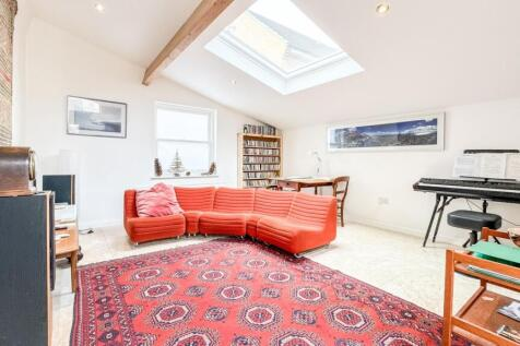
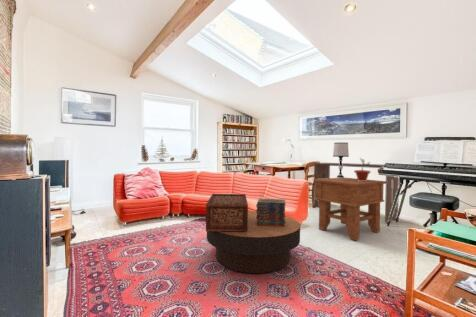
+ console table [312,162,400,224]
+ book stack [255,198,286,227]
+ decorative box [205,193,249,233]
+ coffee table [206,210,301,274]
+ table lamp [332,142,350,179]
+ side table [312,177,387,241]
+ potted plant [353,156,372,181]
